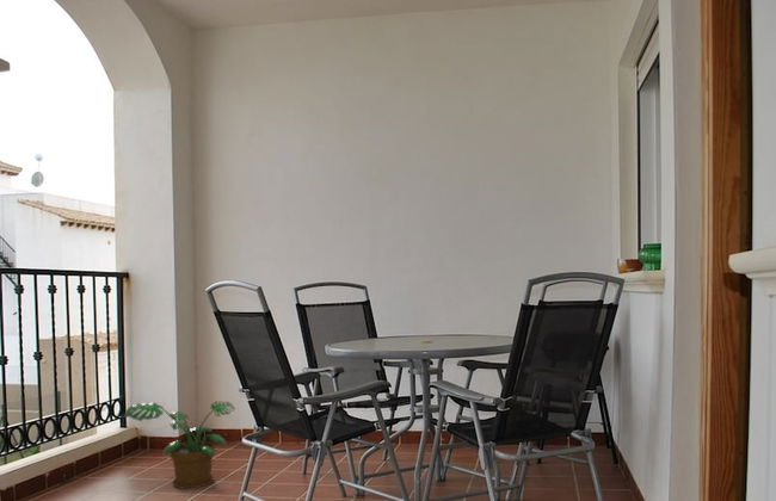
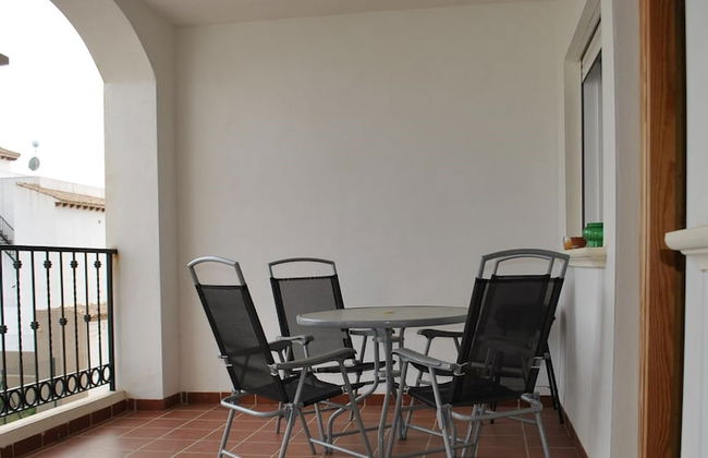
- potted plant [123,400,236,489]
